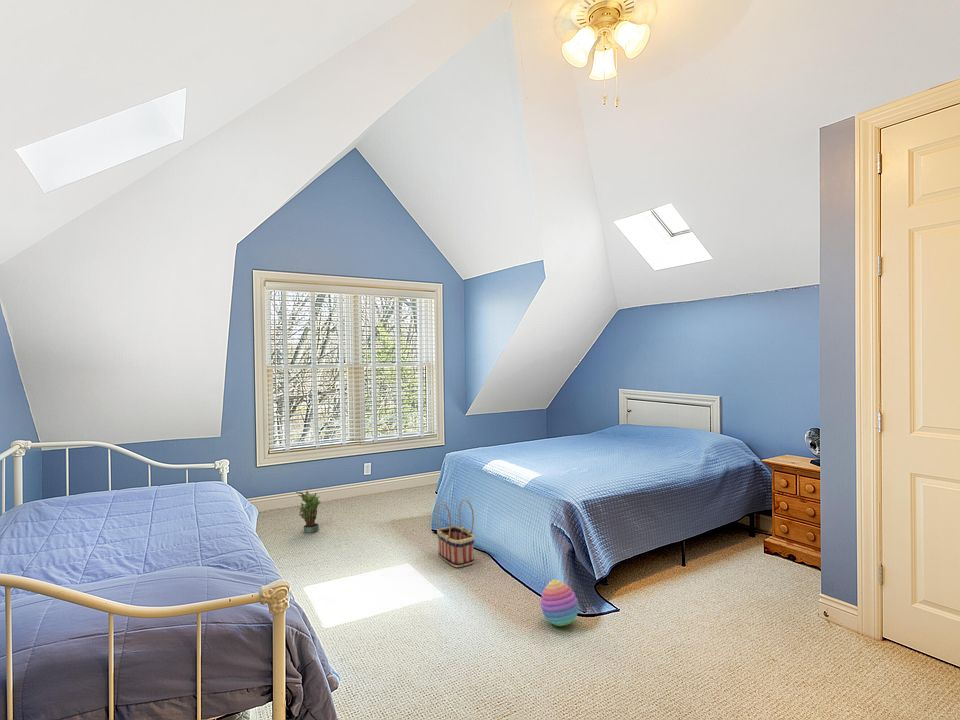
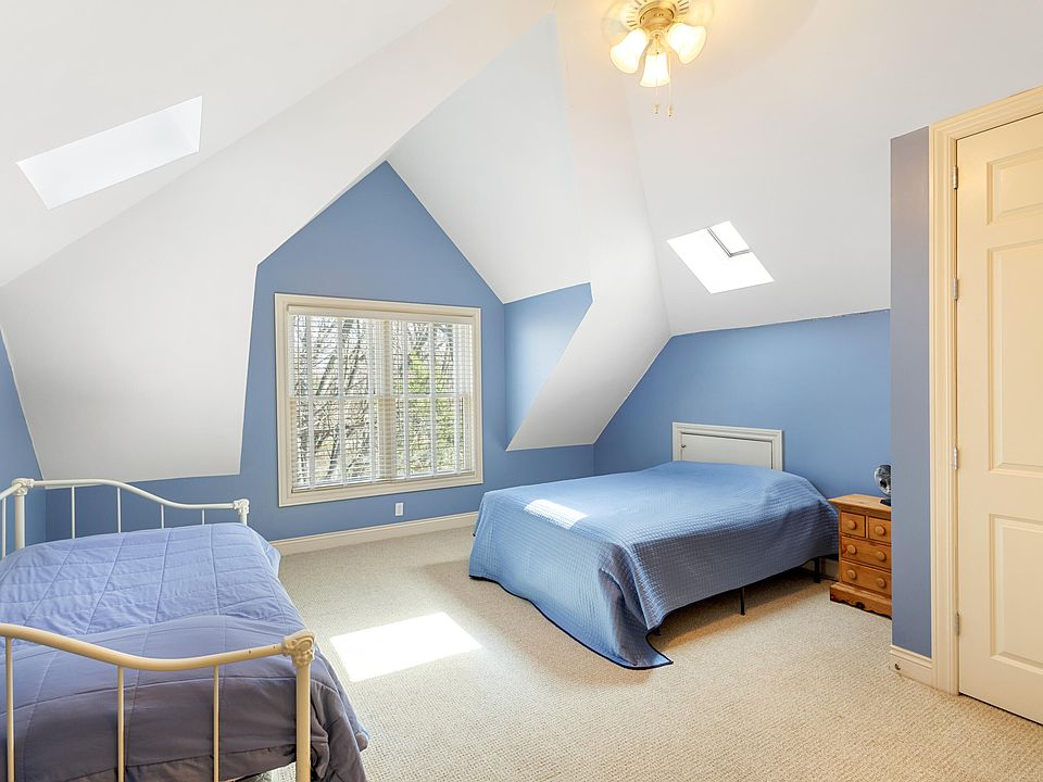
- basket [436,498,476,568]
- potted plant [295,490,322,534]
- stacking toy [540,578,579,627]
